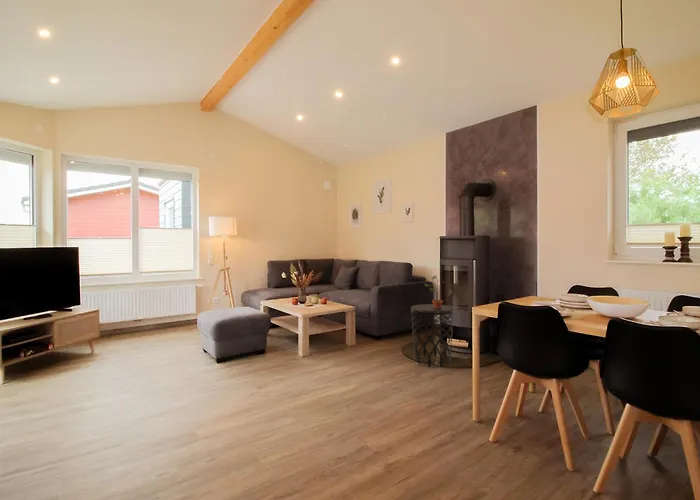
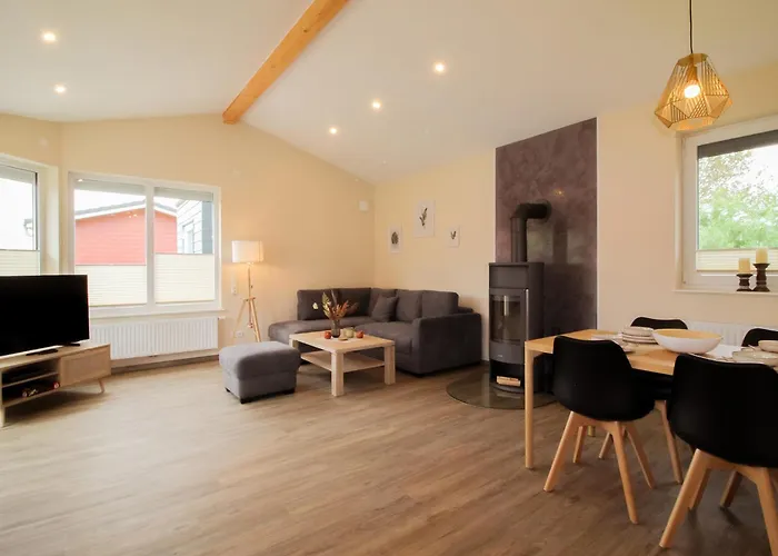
- potted plant [423,273,445,308]
- side table [410,303,455,368]
